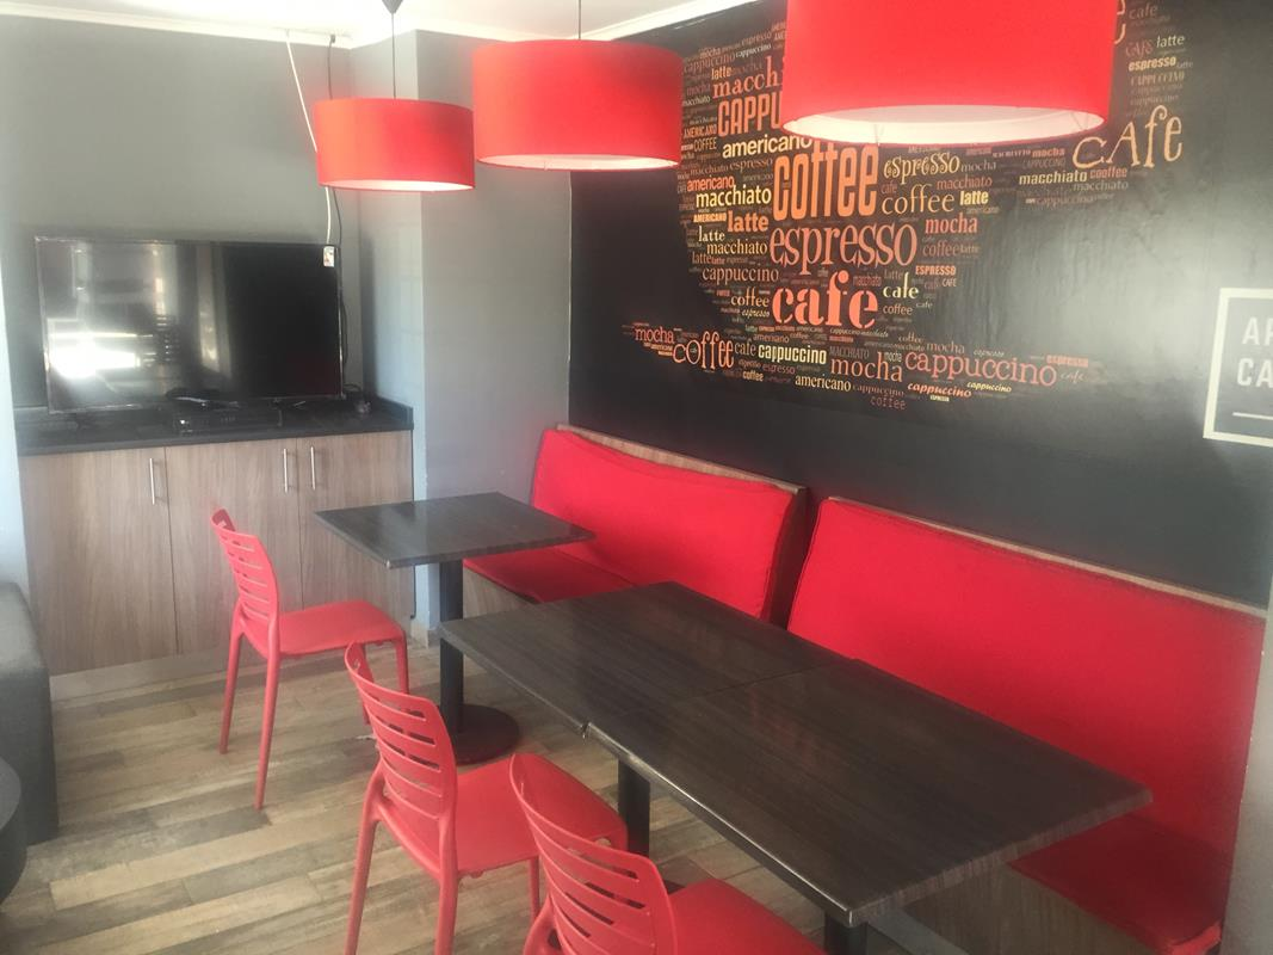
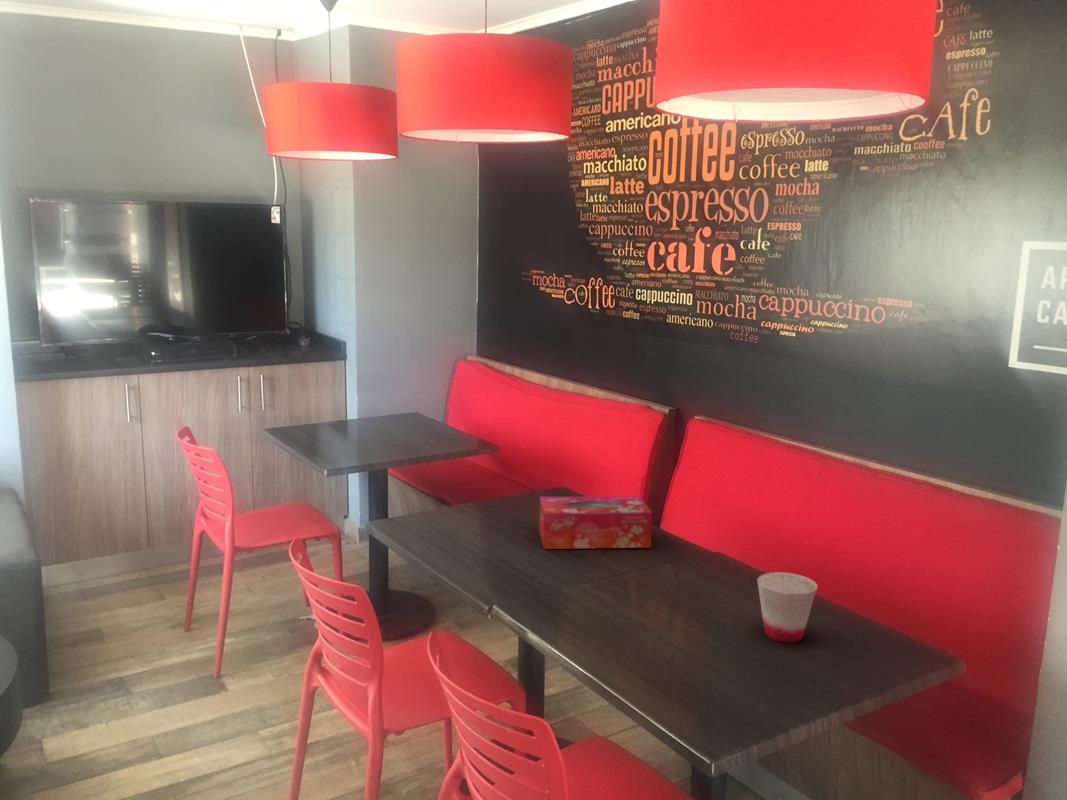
+ tissue box [538,495,653,550]
+ cup [756,571,818,644]
